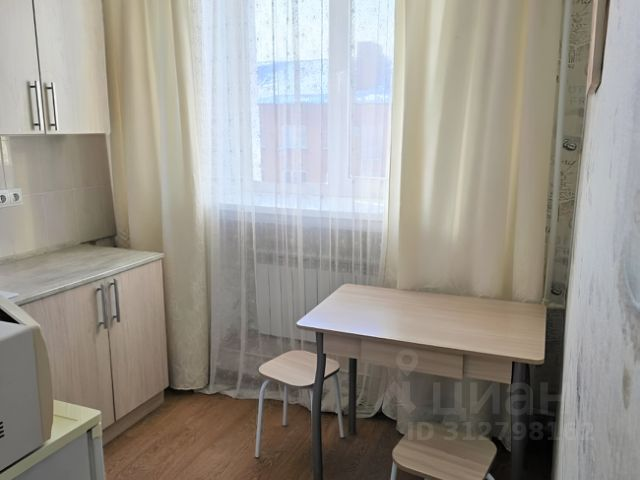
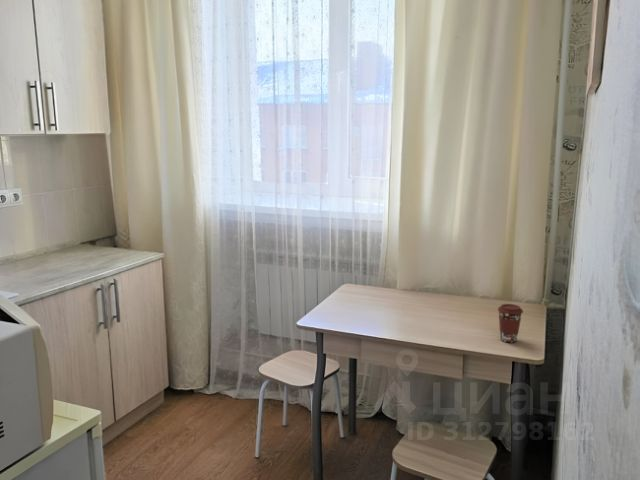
+ coffee cup [497,303,524,343]
